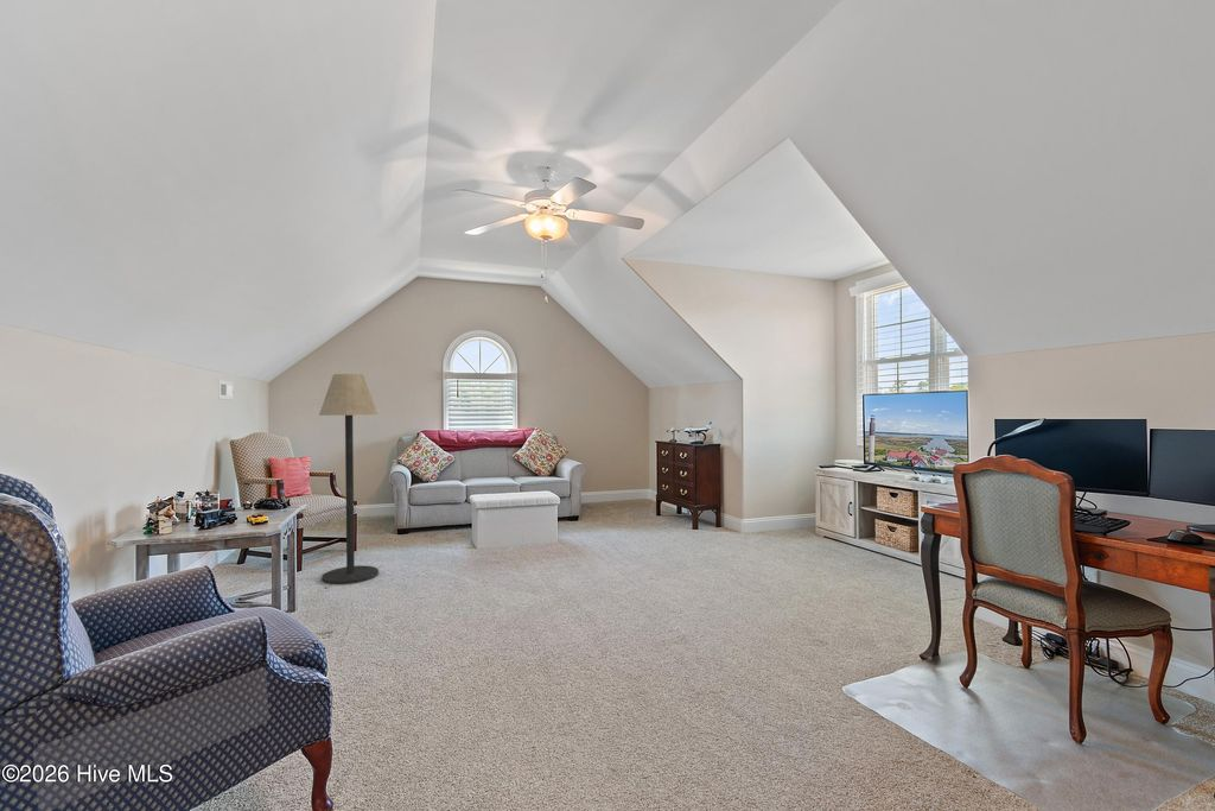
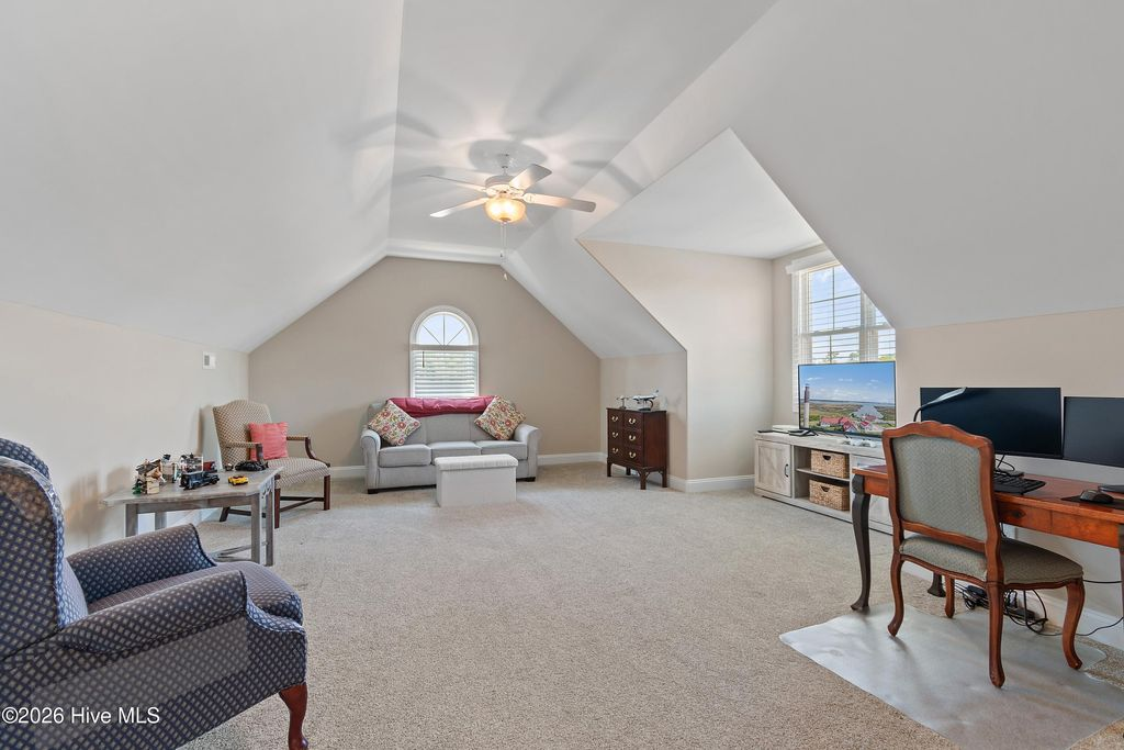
- floor lamp [318,373,380,585]
